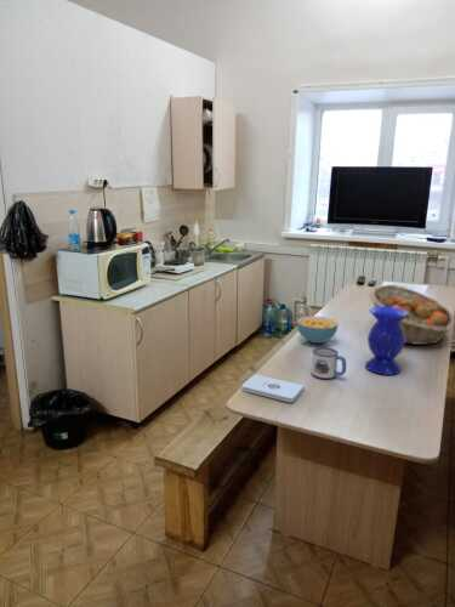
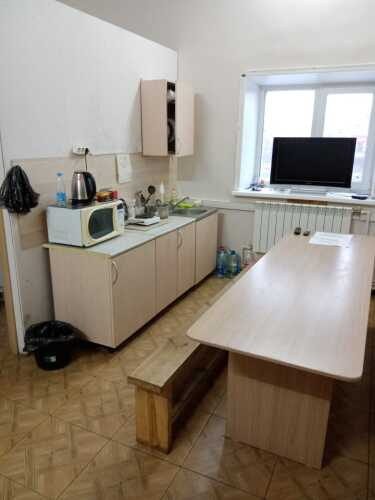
- fruit basket [369,284,455,346]
- vase [364,306,409,376]
- notepad [240,373,306,403]
- mug [311,346,347,380]
- cereal bowl [296,314,340,345]
